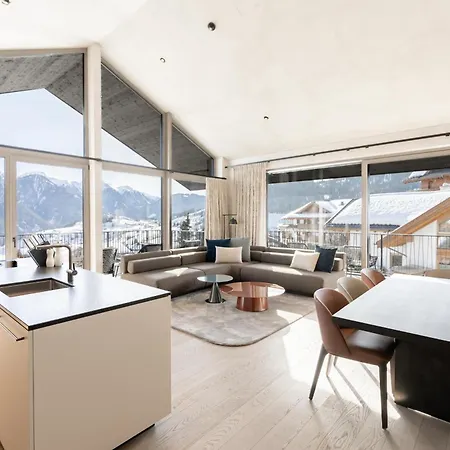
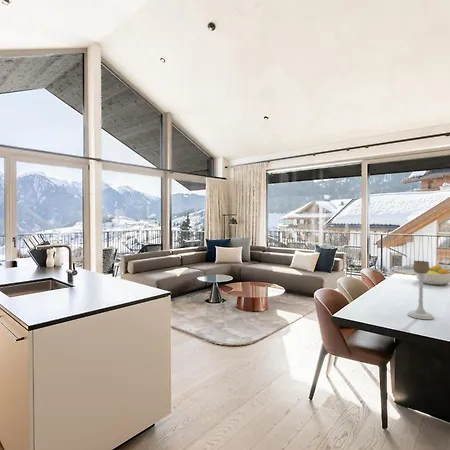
+ fruit bowl [415,264,450,286]
+ candle holder [407,260,435,320]
